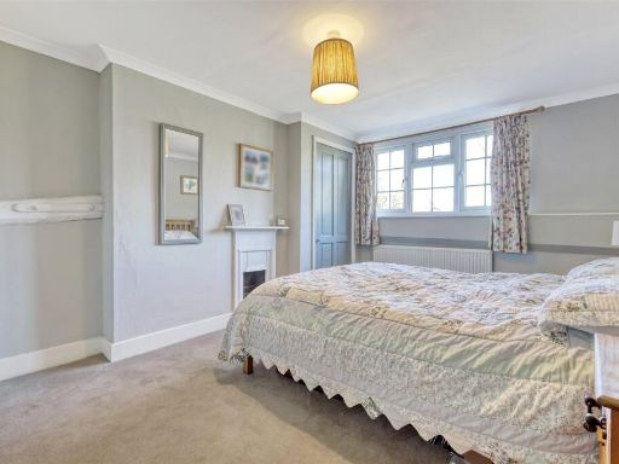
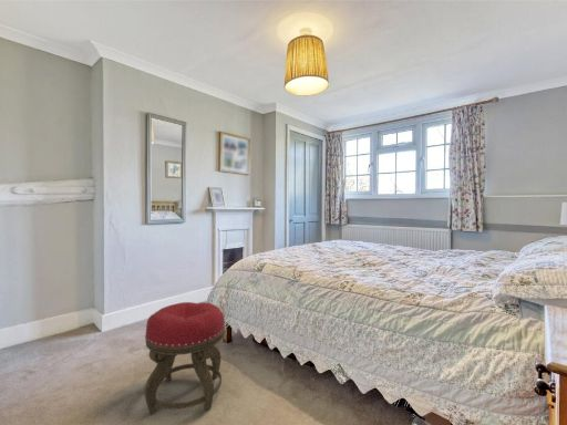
+ stool [143,301,226,415]
